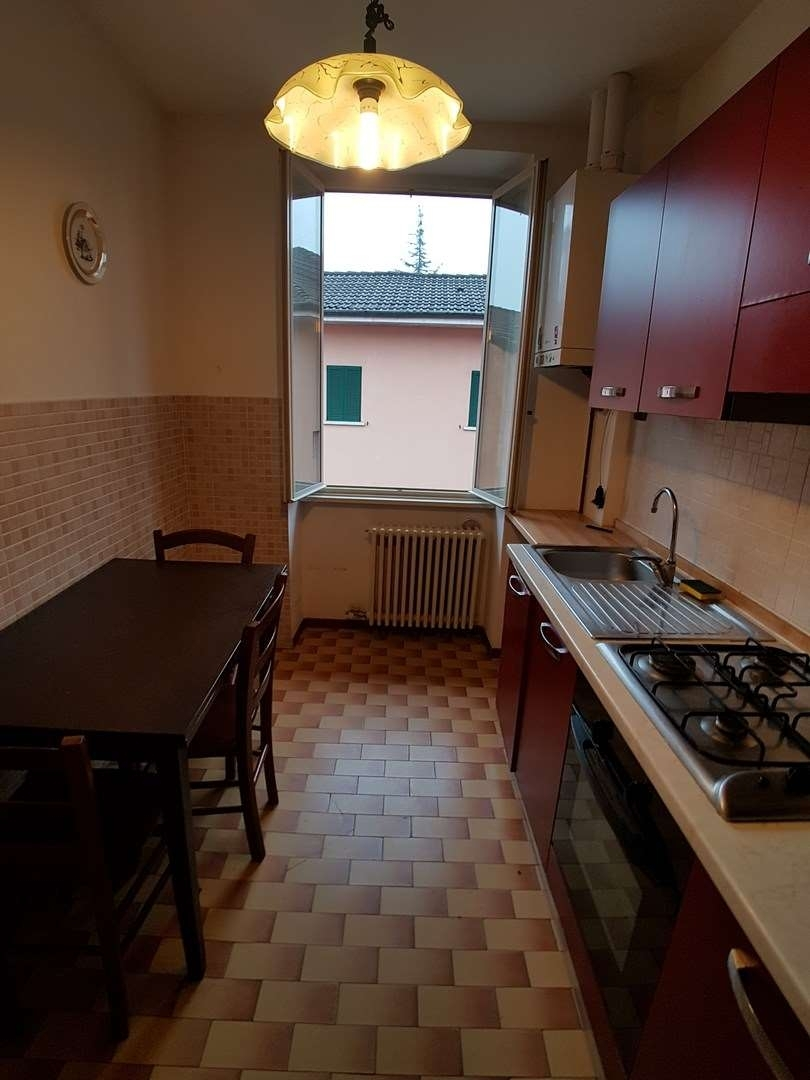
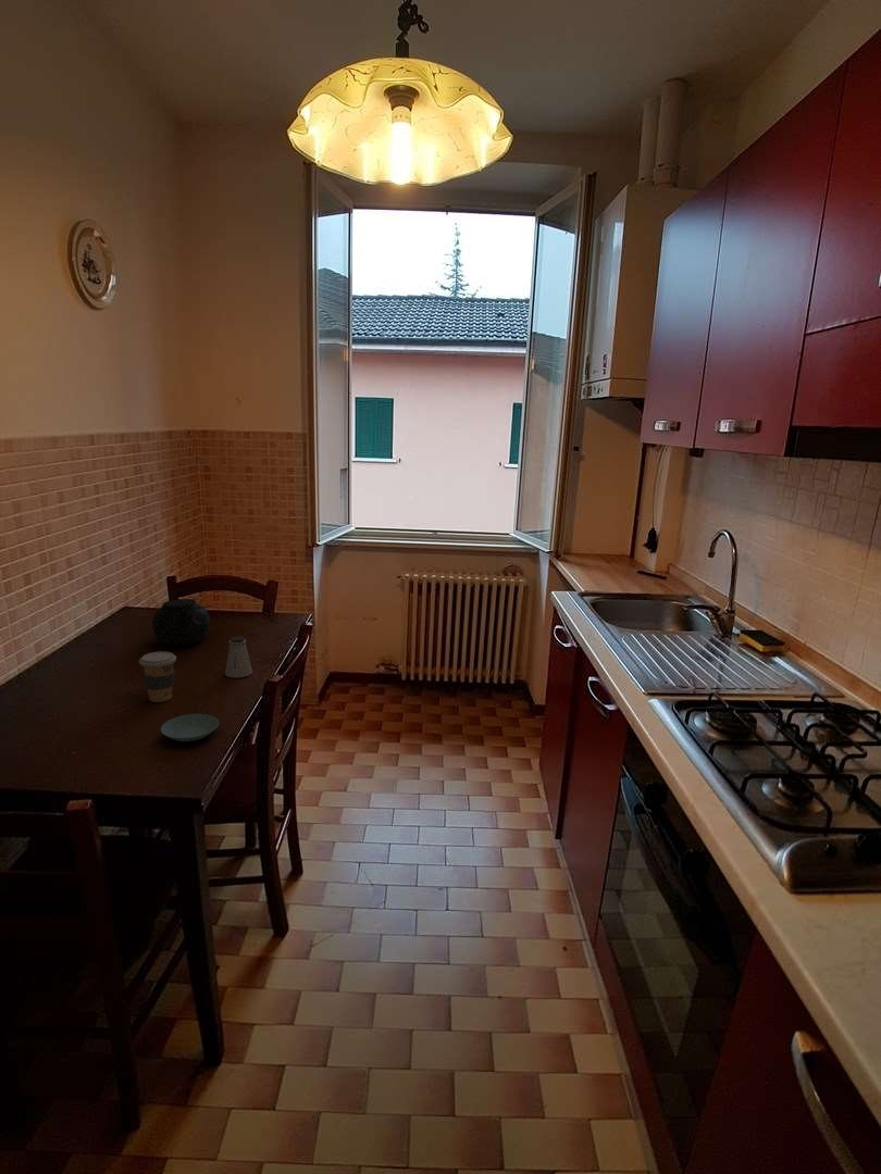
+ teapot [151,597,213,647]
+ coffee cup [138,651,177,703]
+ saucer [160,713,220,742]
+ saltshaker [224,636,253,678]
